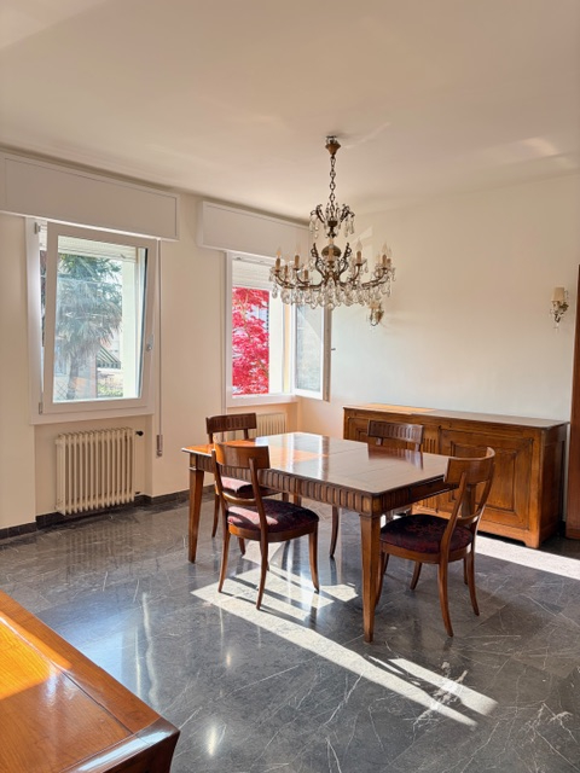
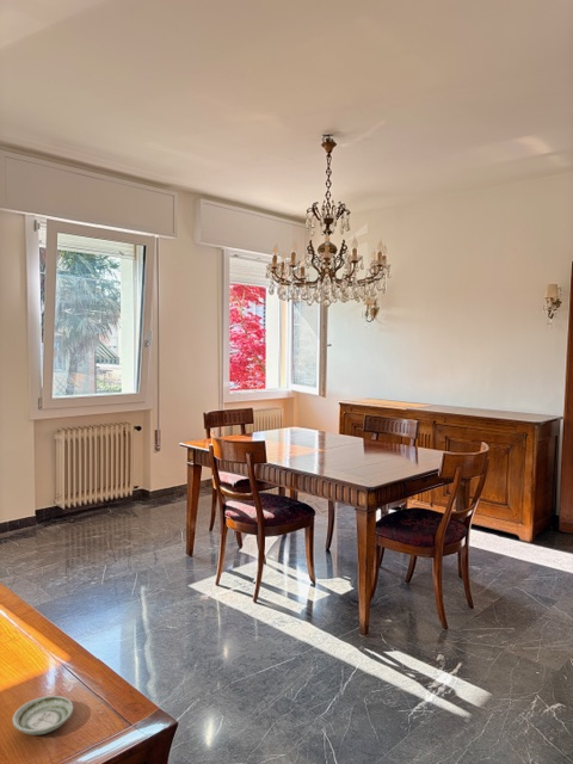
+ saucer [11,695,74,735]
